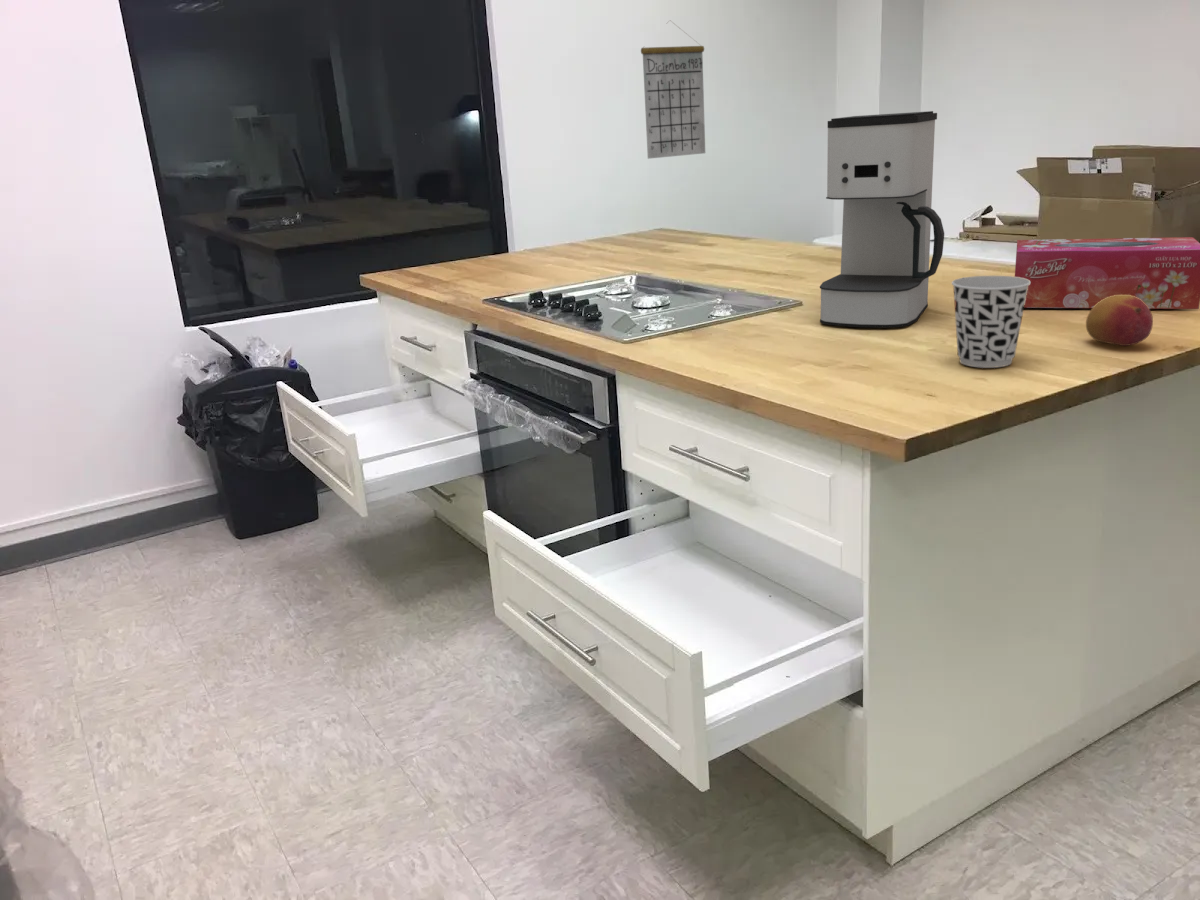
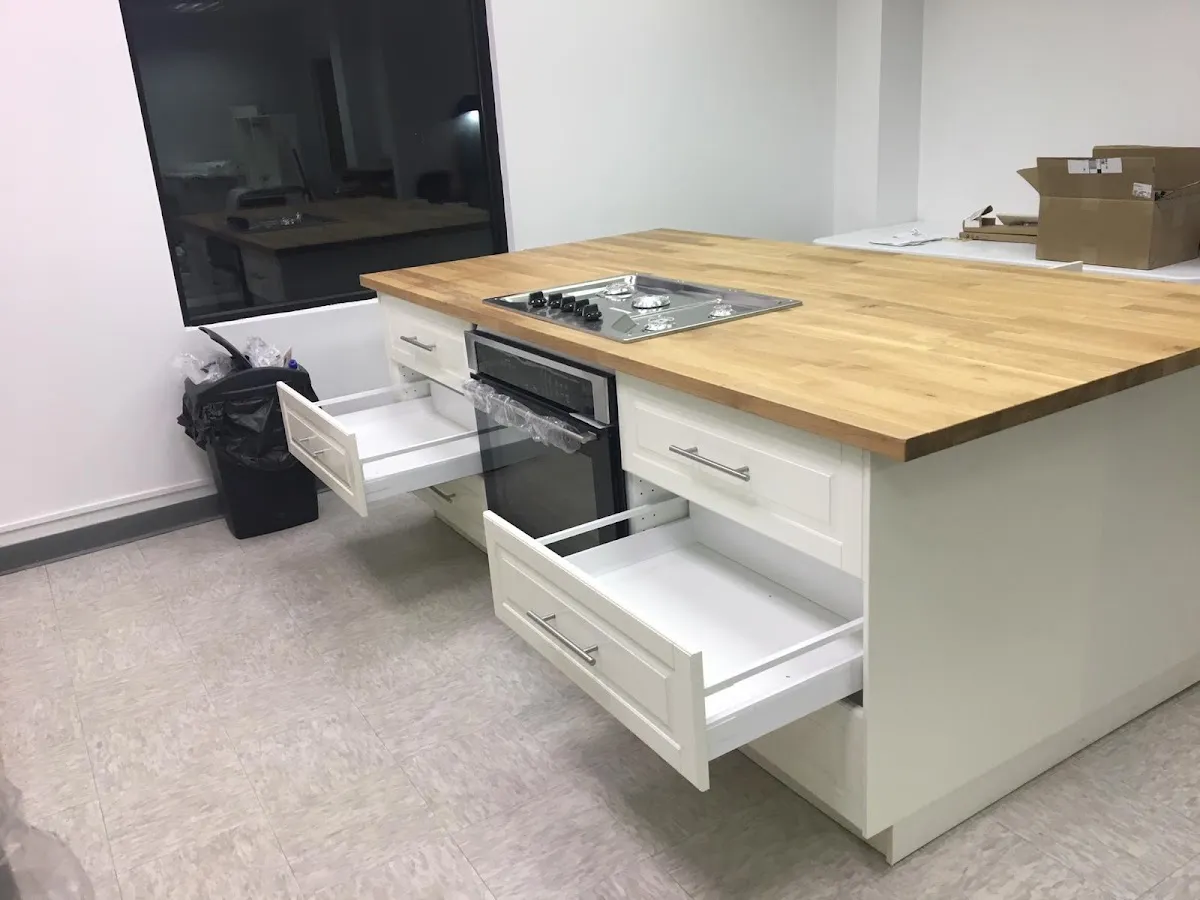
- cup [951,275,1030,369]
- calendar [640,19,706,160]
- tissue box [1014,236,1200,310]
- coffee maker [819,110,945,329]
- fruit [1085,295,1154,347]
